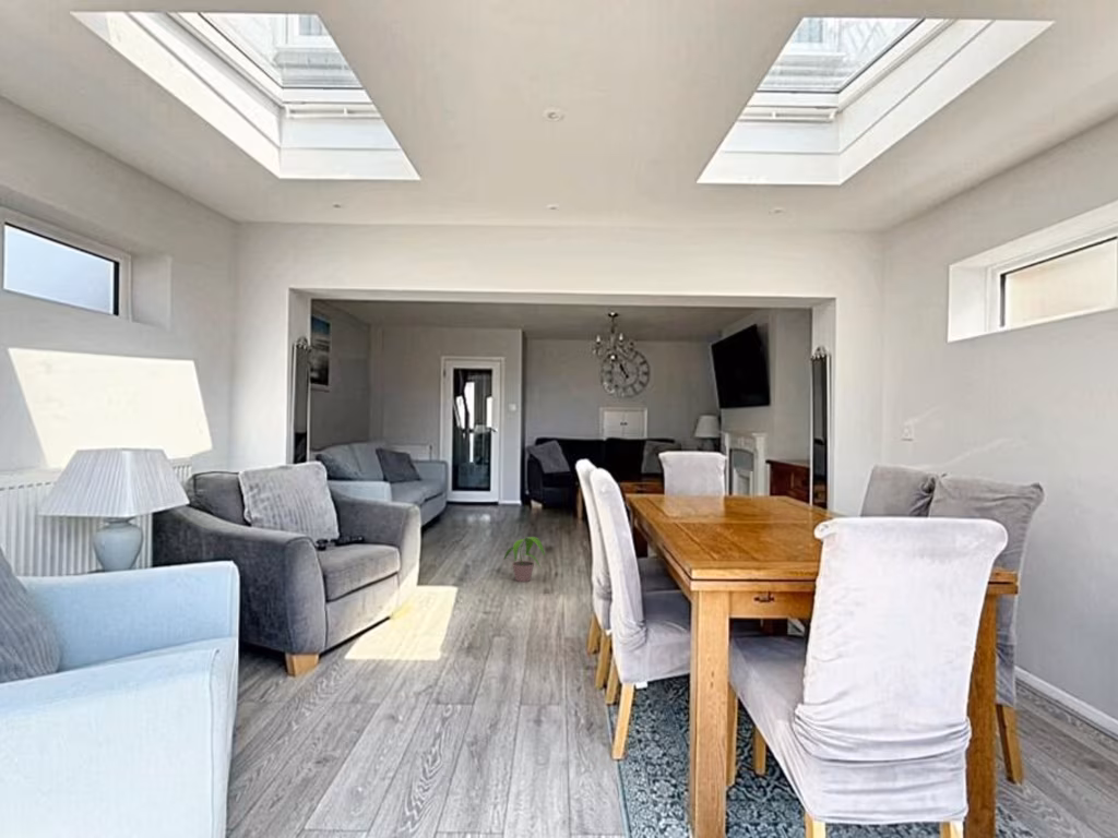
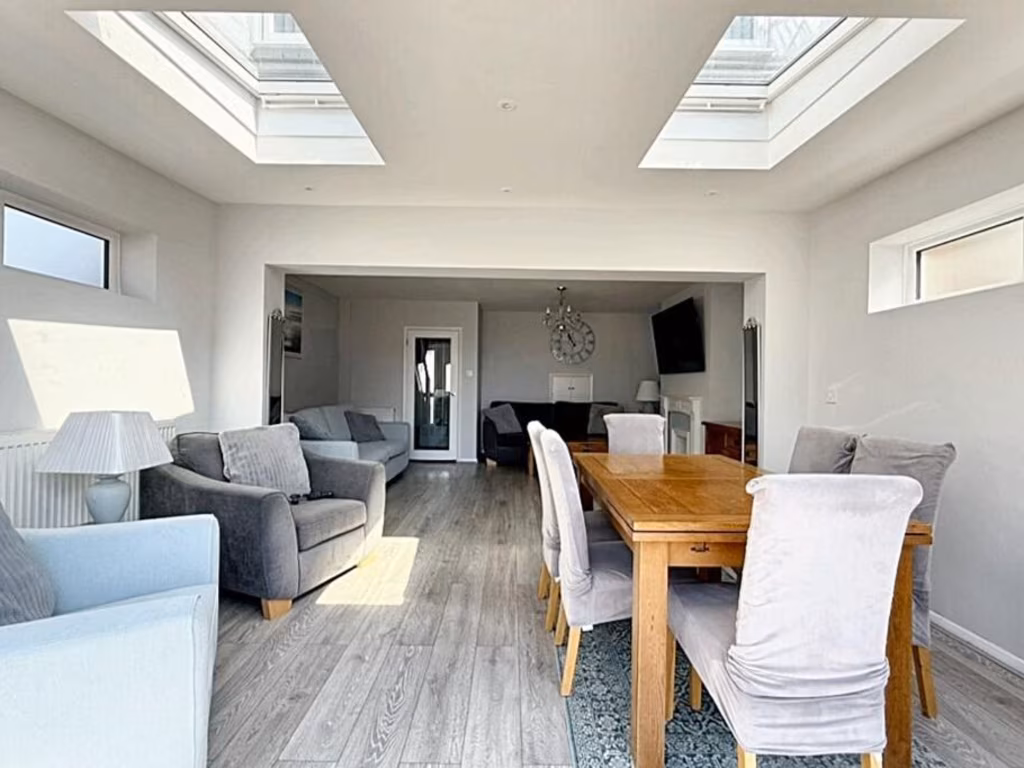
- potted plant [503,536,546,583]
